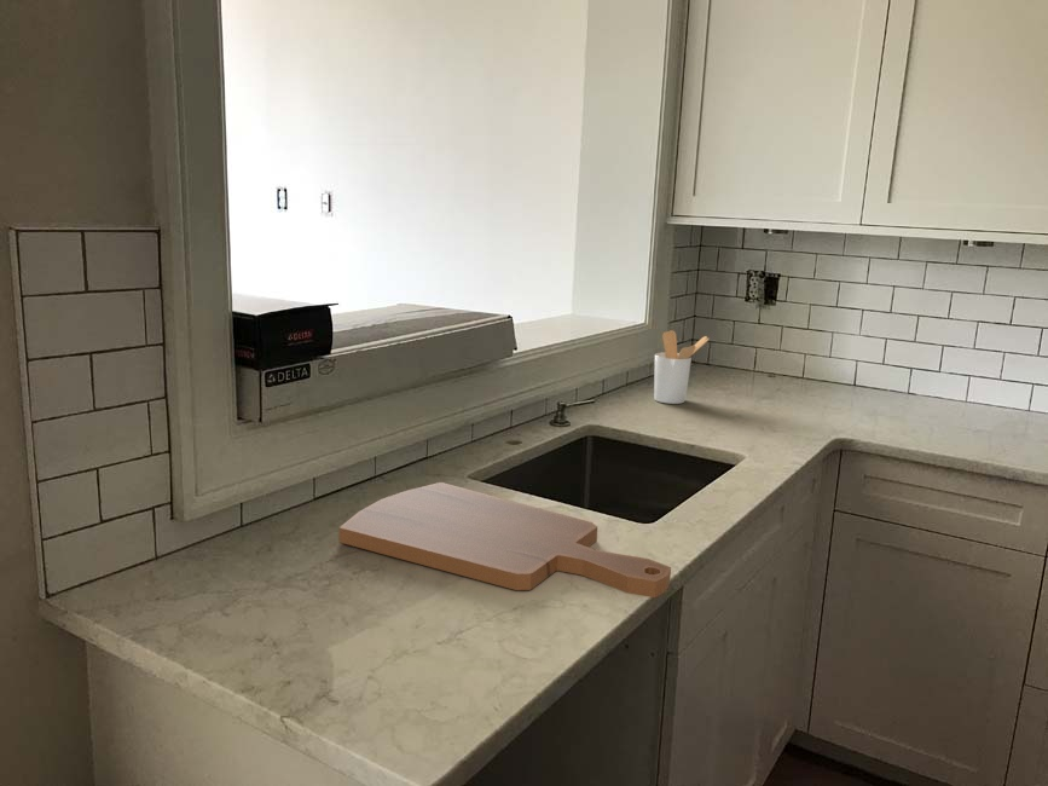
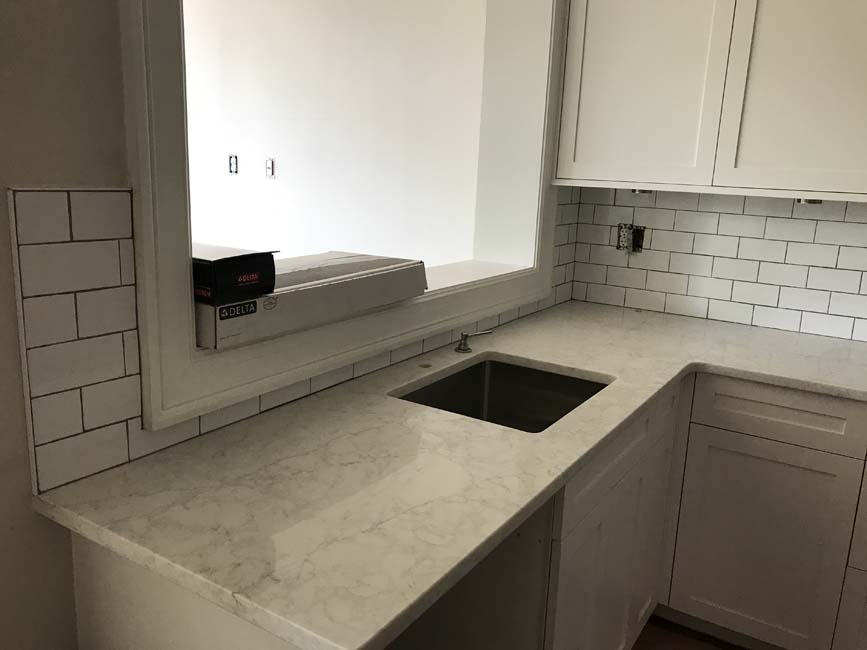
- cutting board [338,481,672,599]
- utensil holder [653,329,711,405]
